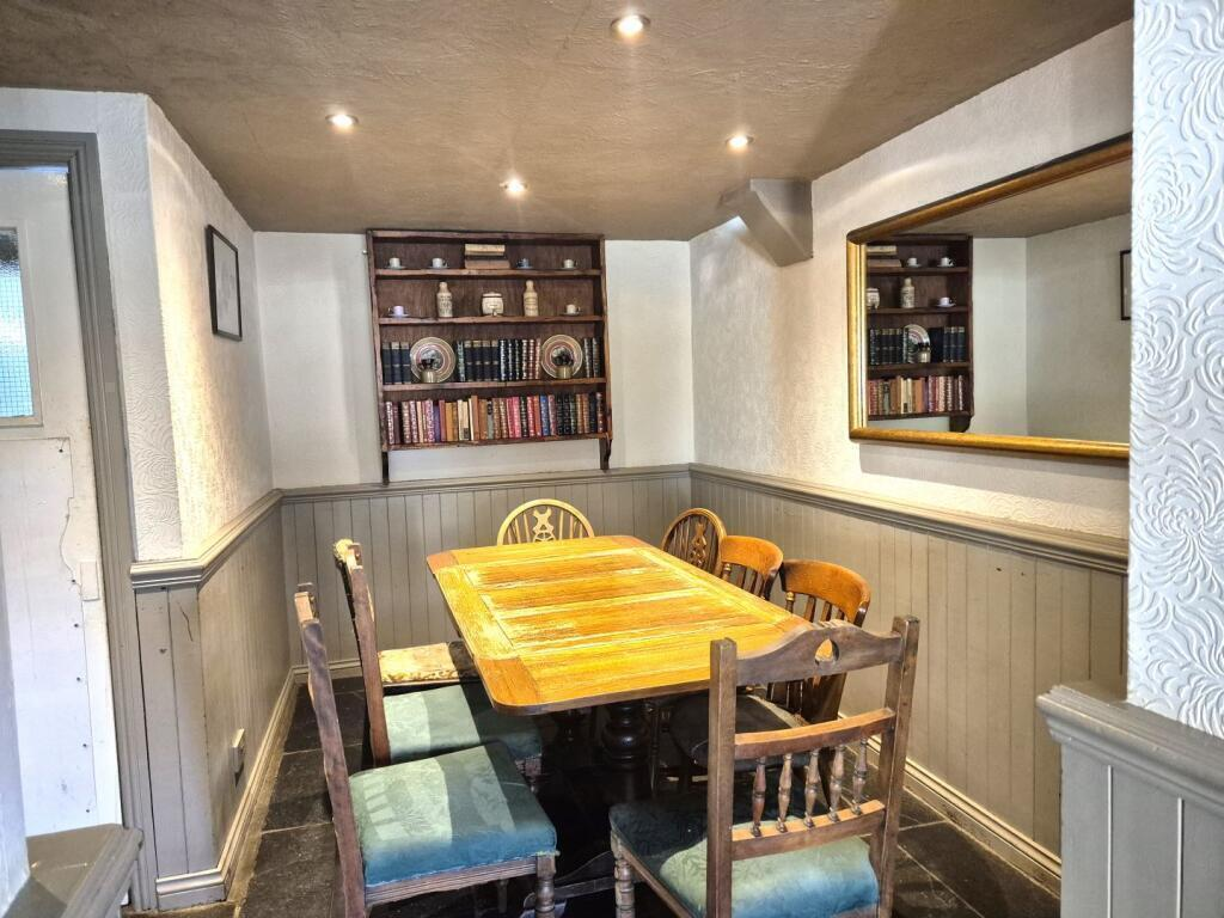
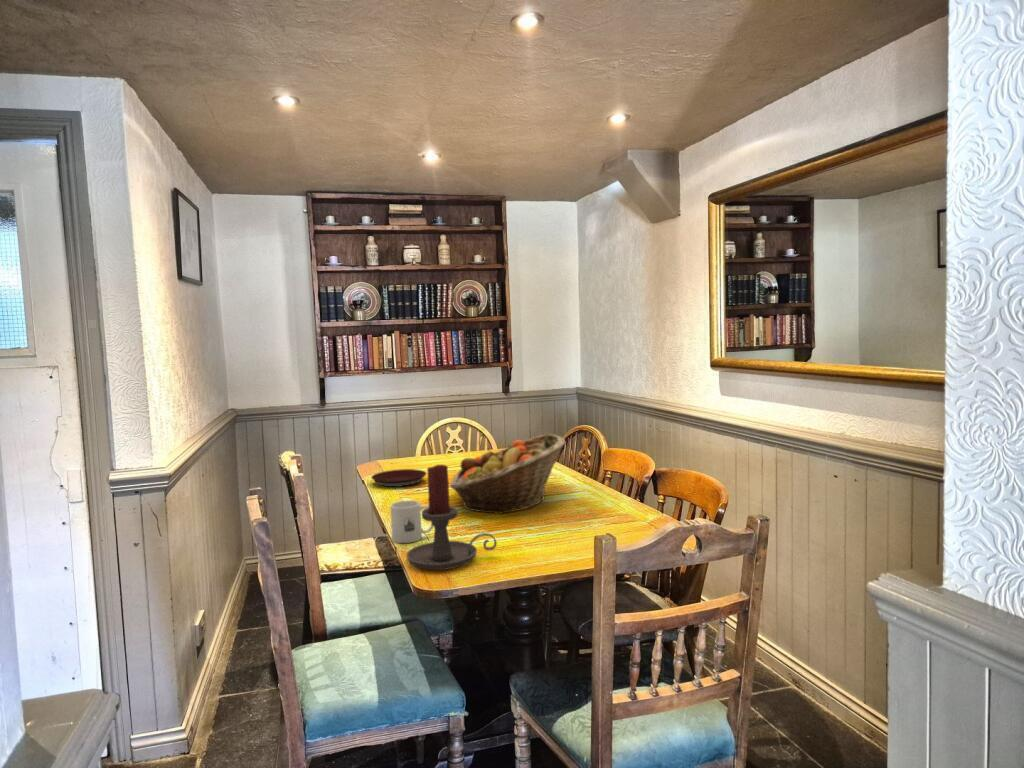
+ fruit basket [449,433,567,515]
+ candle holder [405,463,498,571]
+ mug [389,499,434,544]
+ plate [370,468,427,488]
